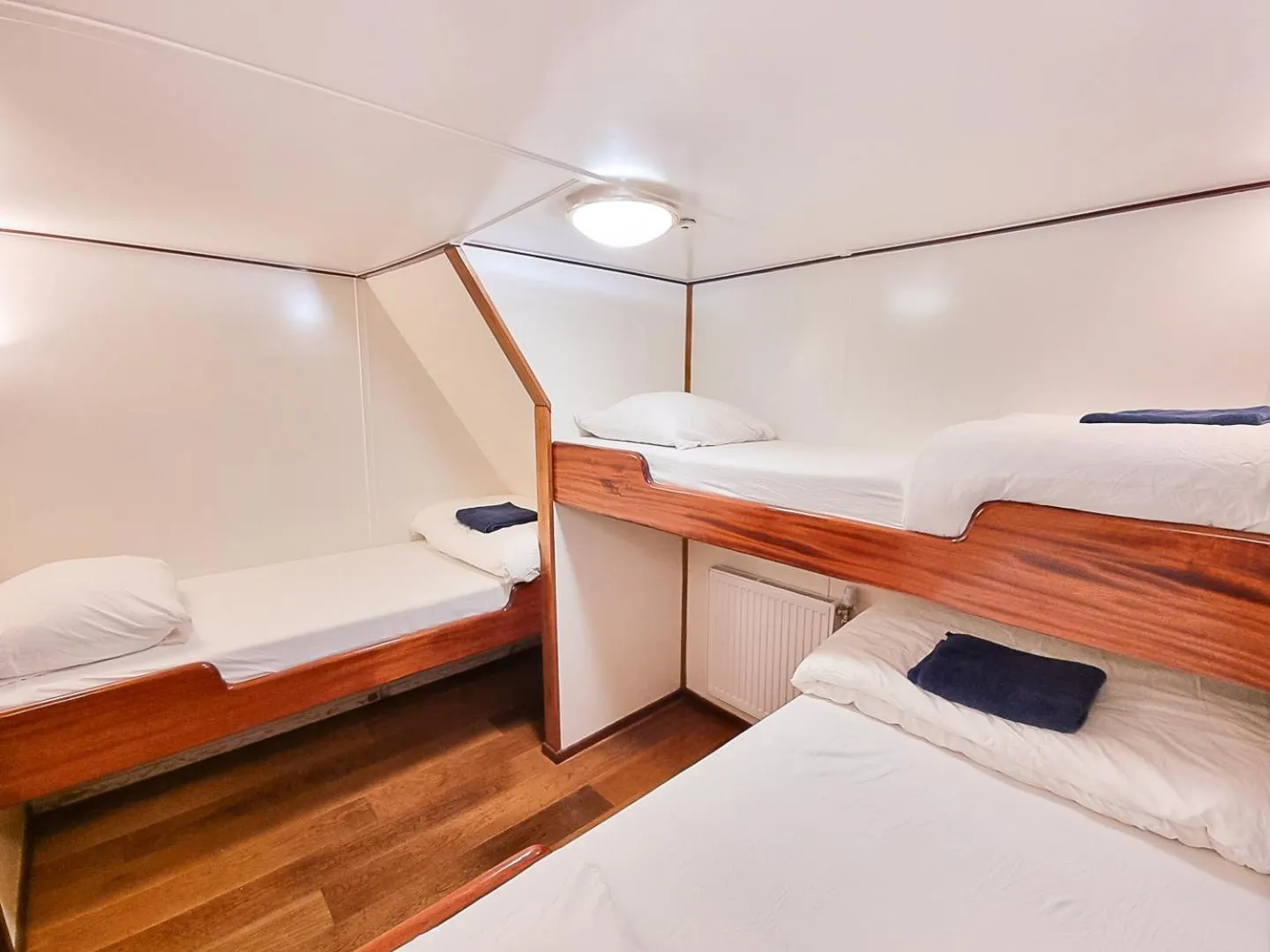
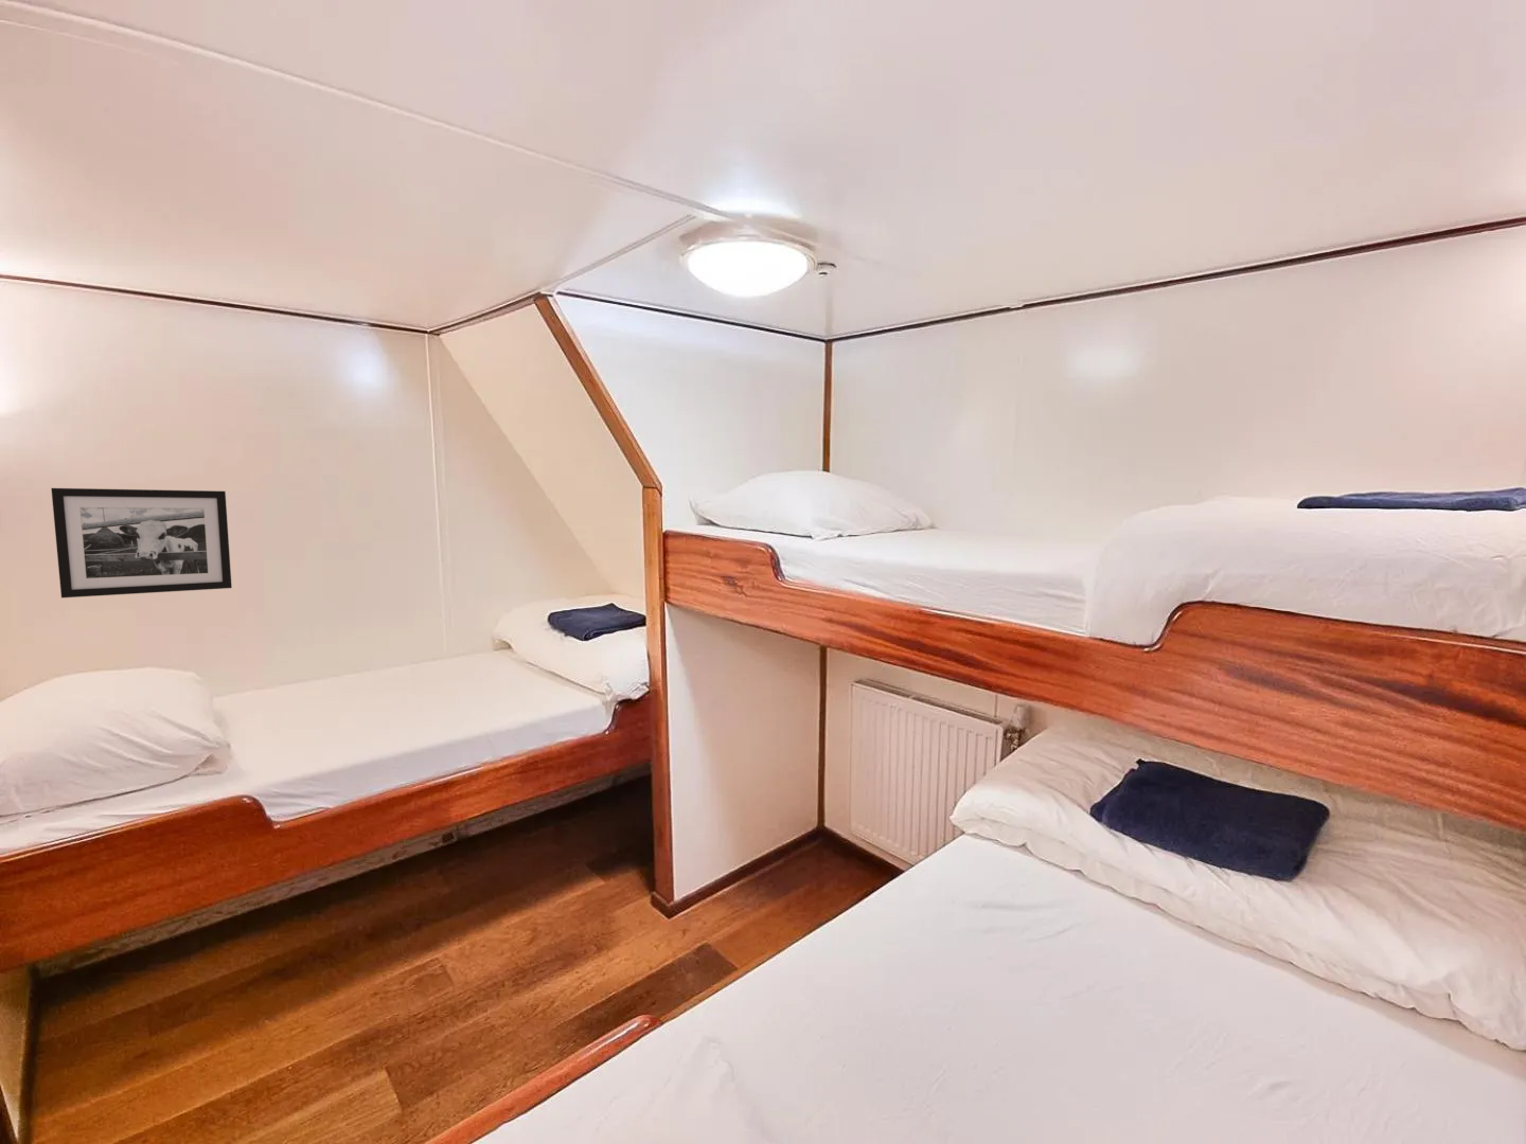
+ picture frame [49,487,233,598]
